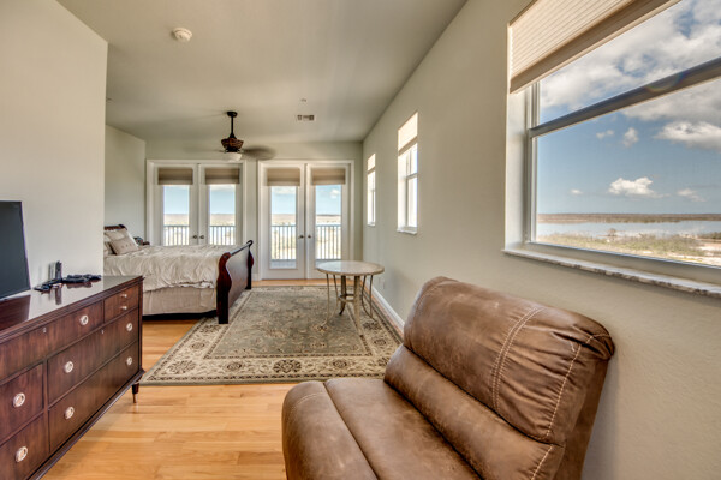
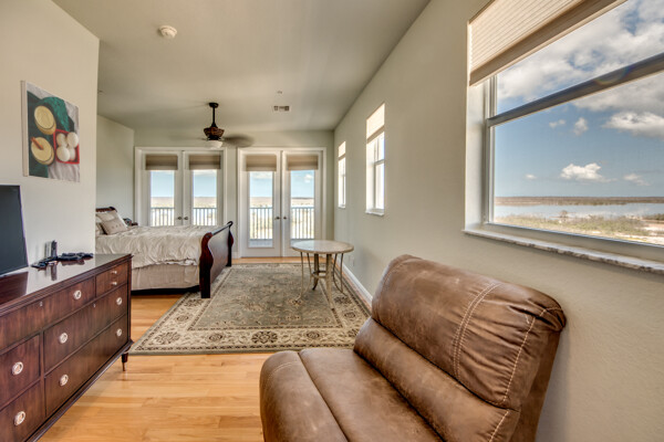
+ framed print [20,80,82,185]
